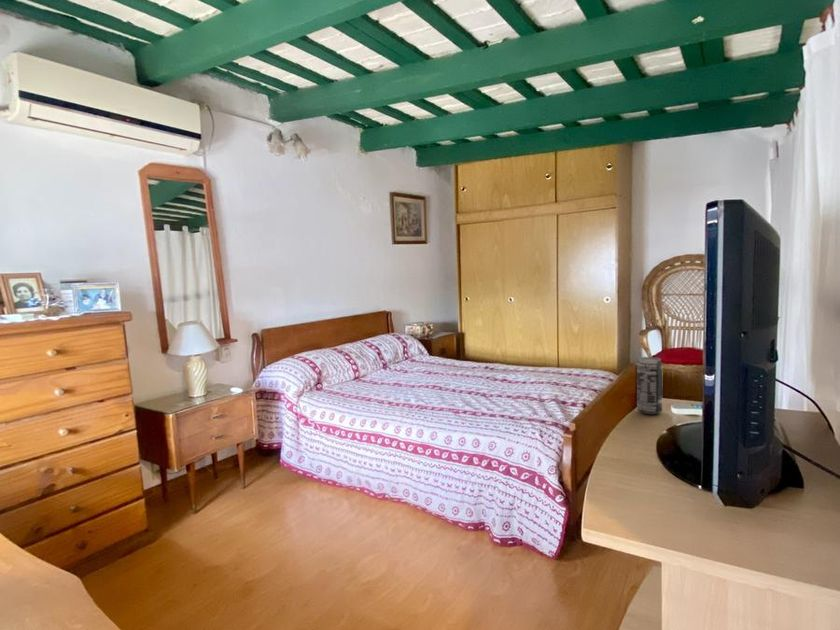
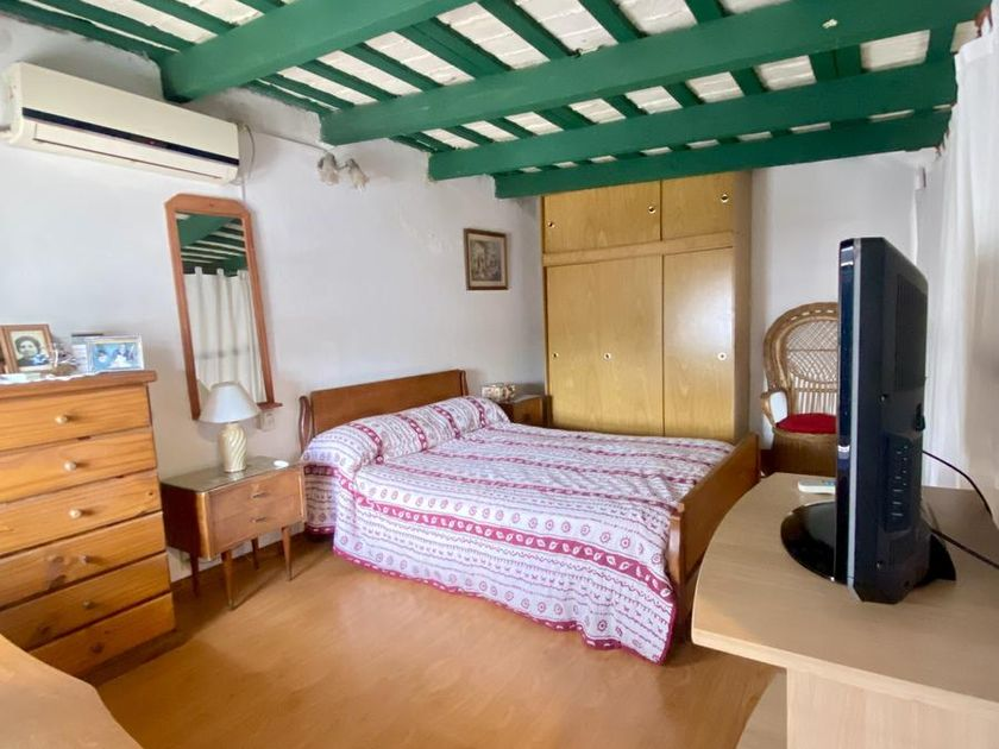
- beverage can [636,356,664,415]
